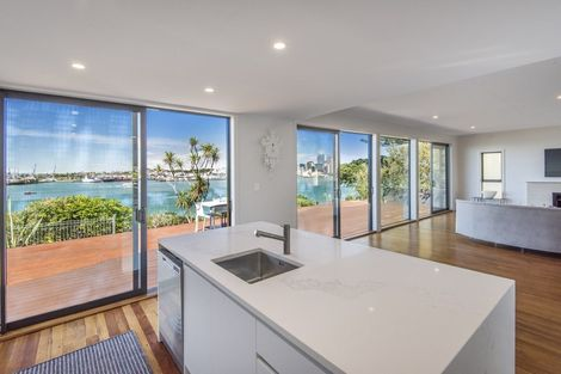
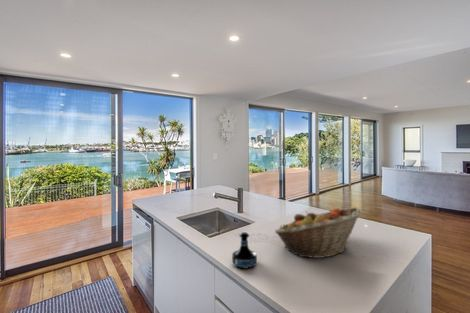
+ tequila bottle [231,231,258,270]
+ fruit basket [274,206,363,259]
